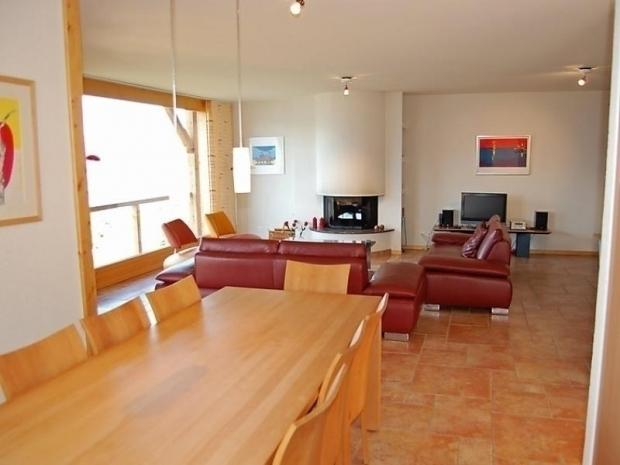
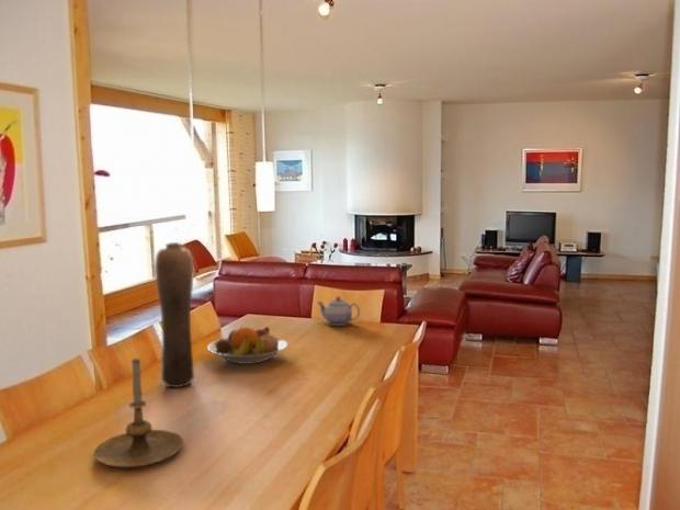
+ candle holder [92,358,184,468]
+ vase [154,241,195,388]
+ fruit bowl [206,325,288,365]
+ teapot [317,295,361,327]
